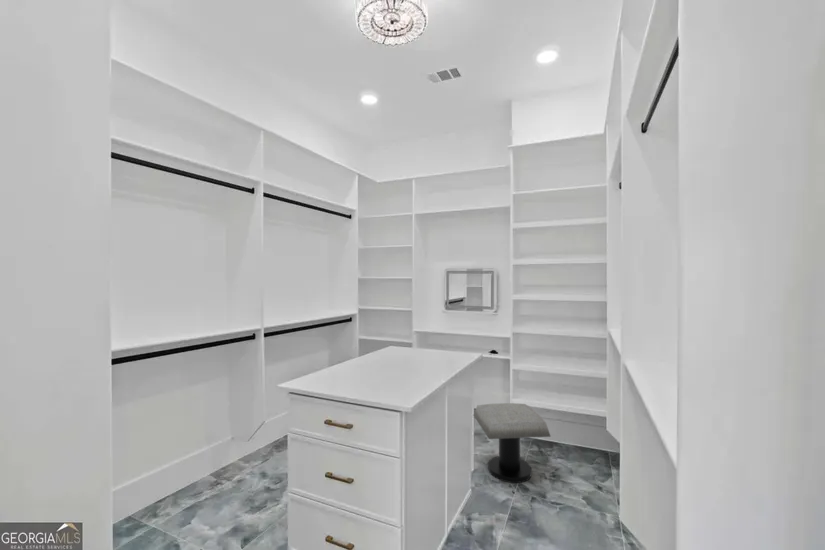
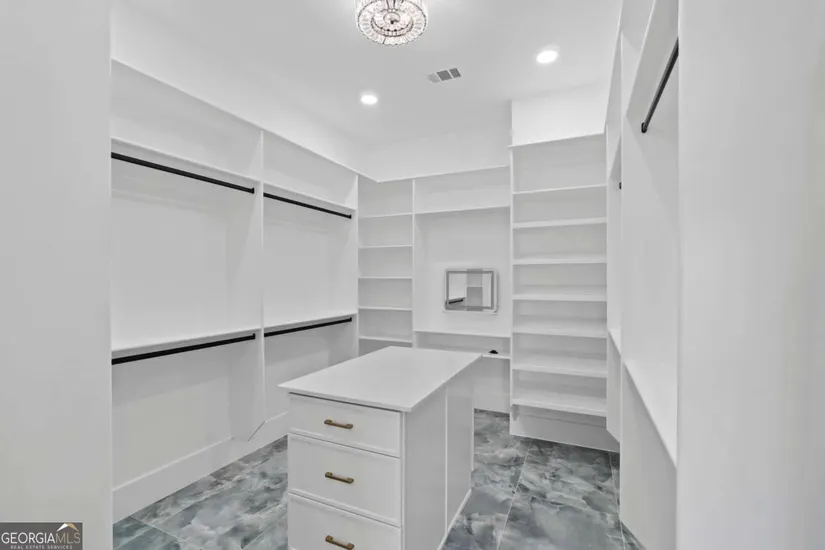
- stool [473,402,552,484]
